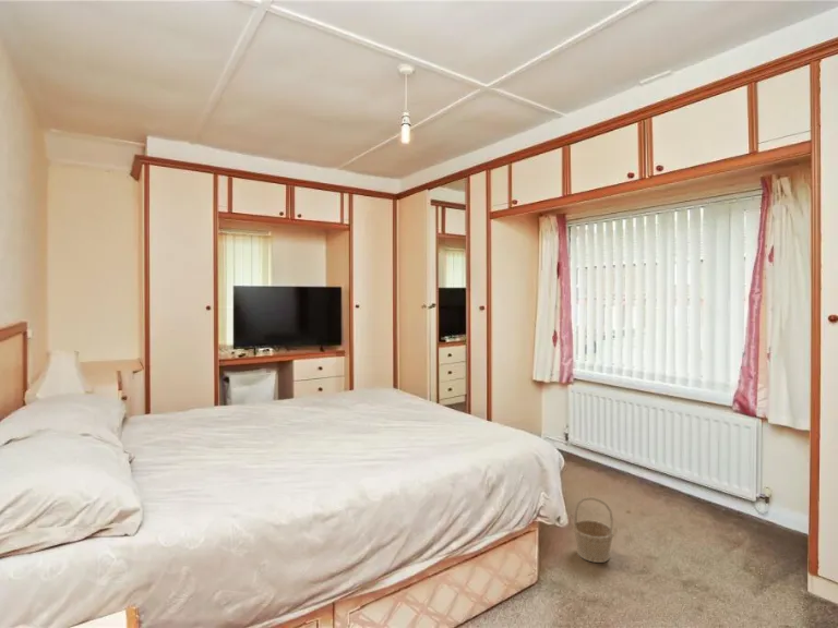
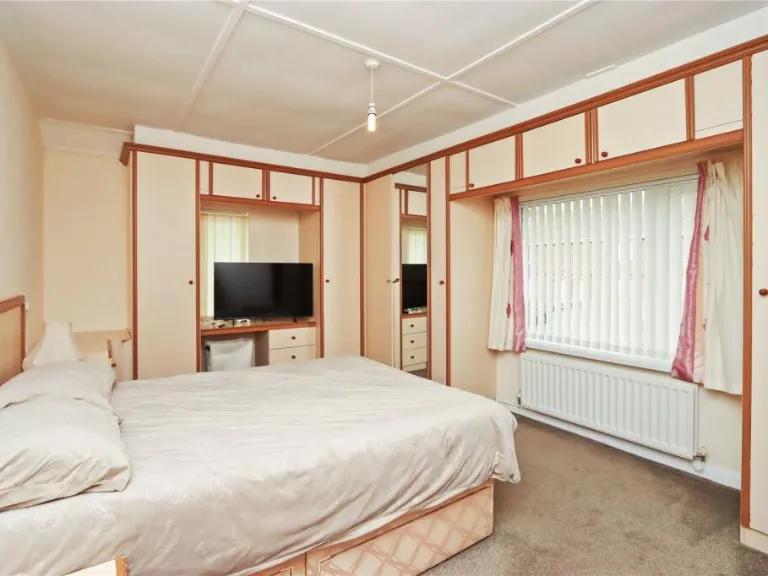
- basket [572,496,615,564]
